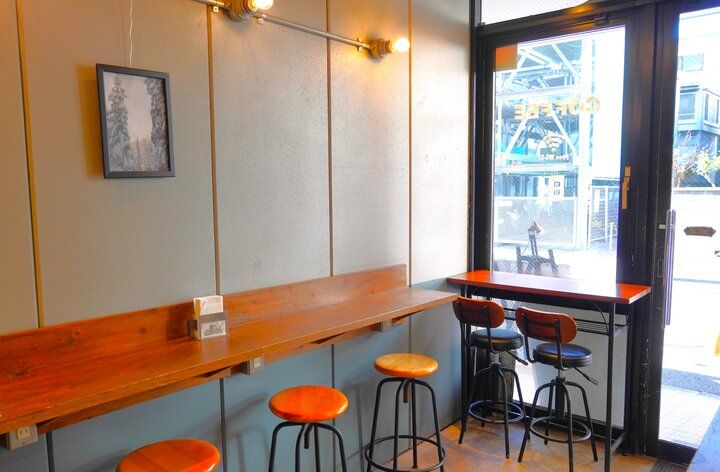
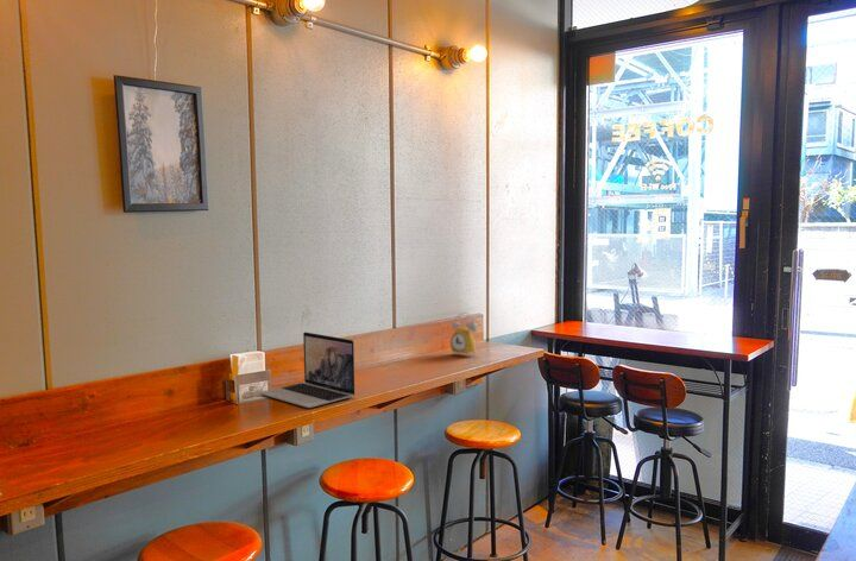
+ alarm clock [449,311,478,357]
+ laptop [259,330,357,409]
